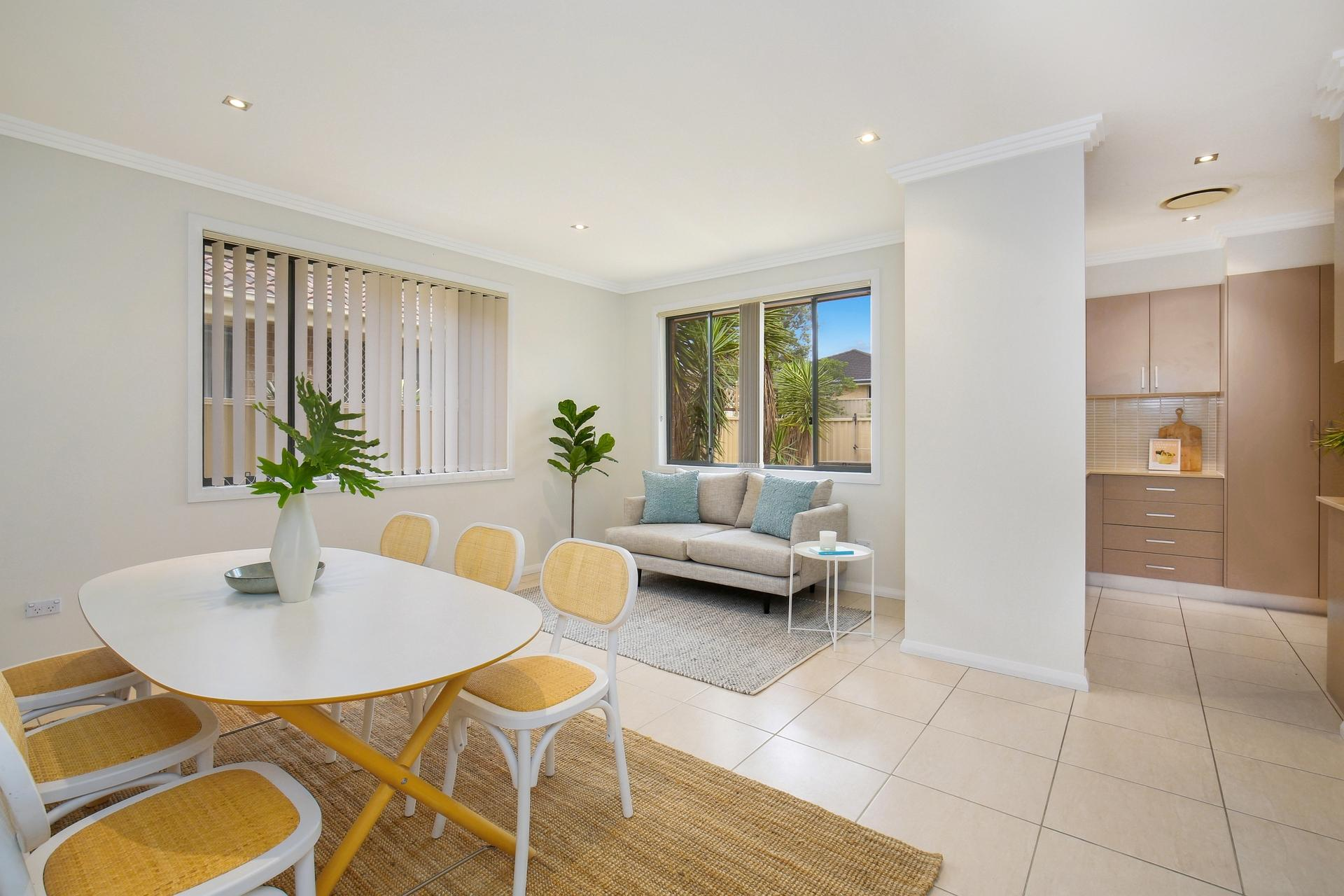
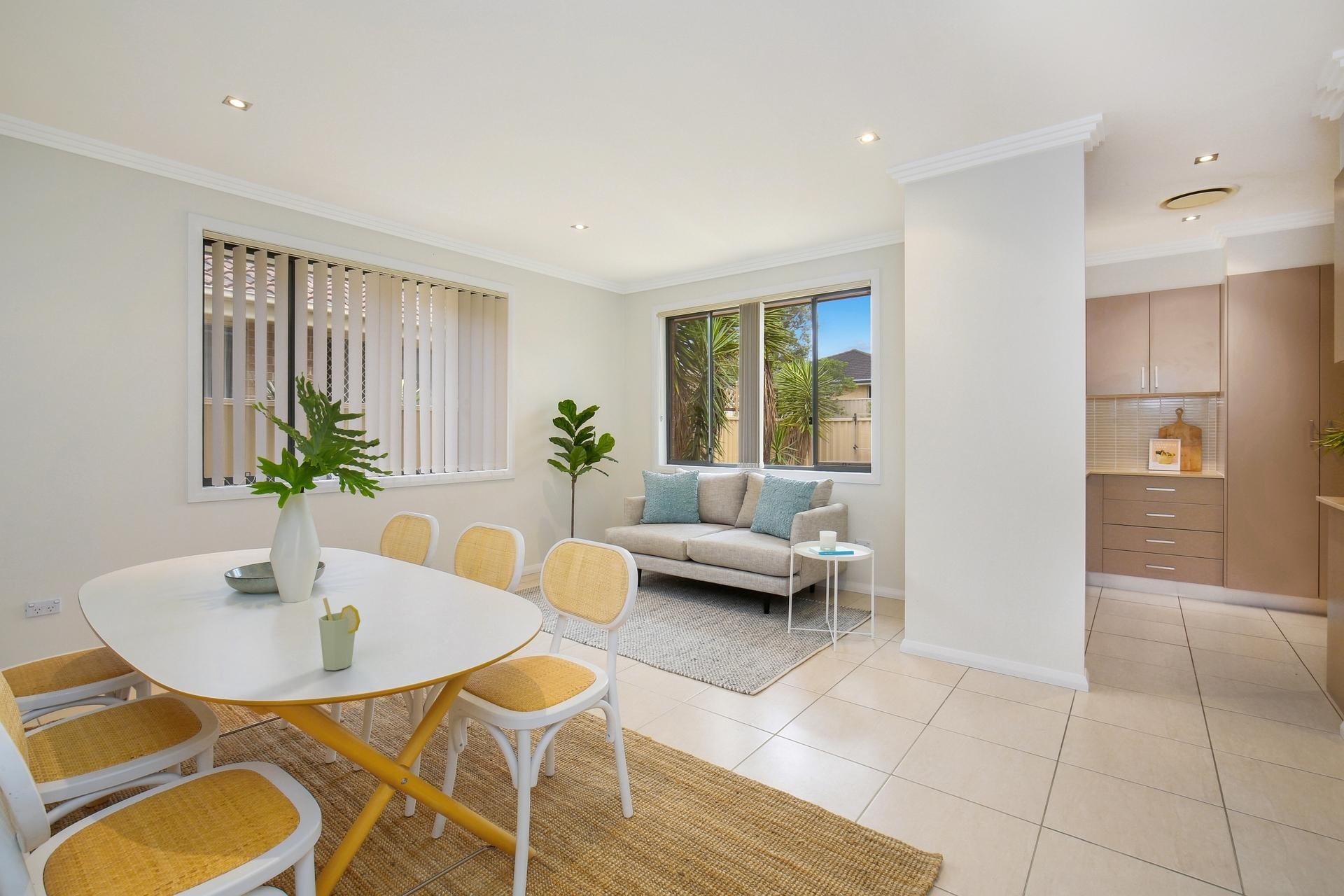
+ cup [318,597,361,671]
